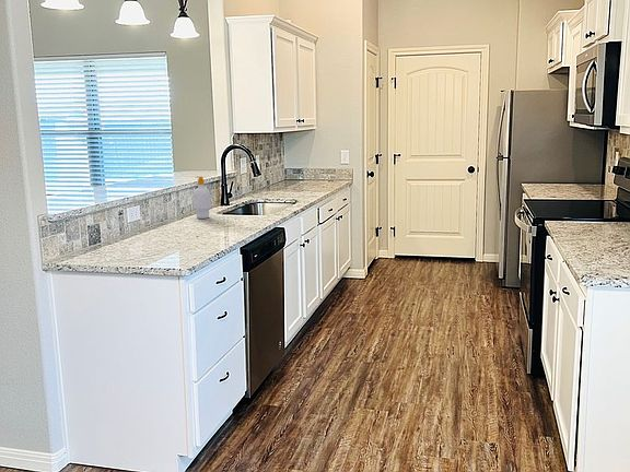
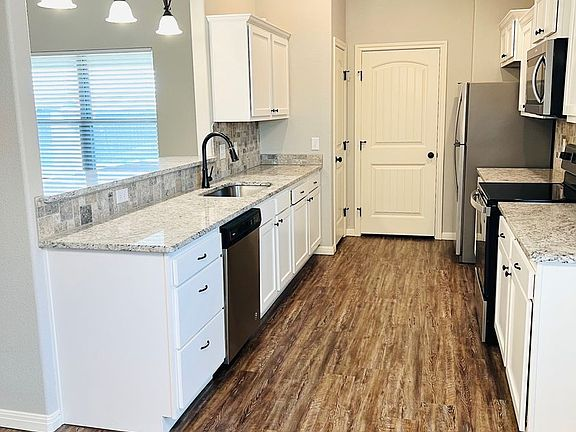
- soap bottle [191,176,212,220]
